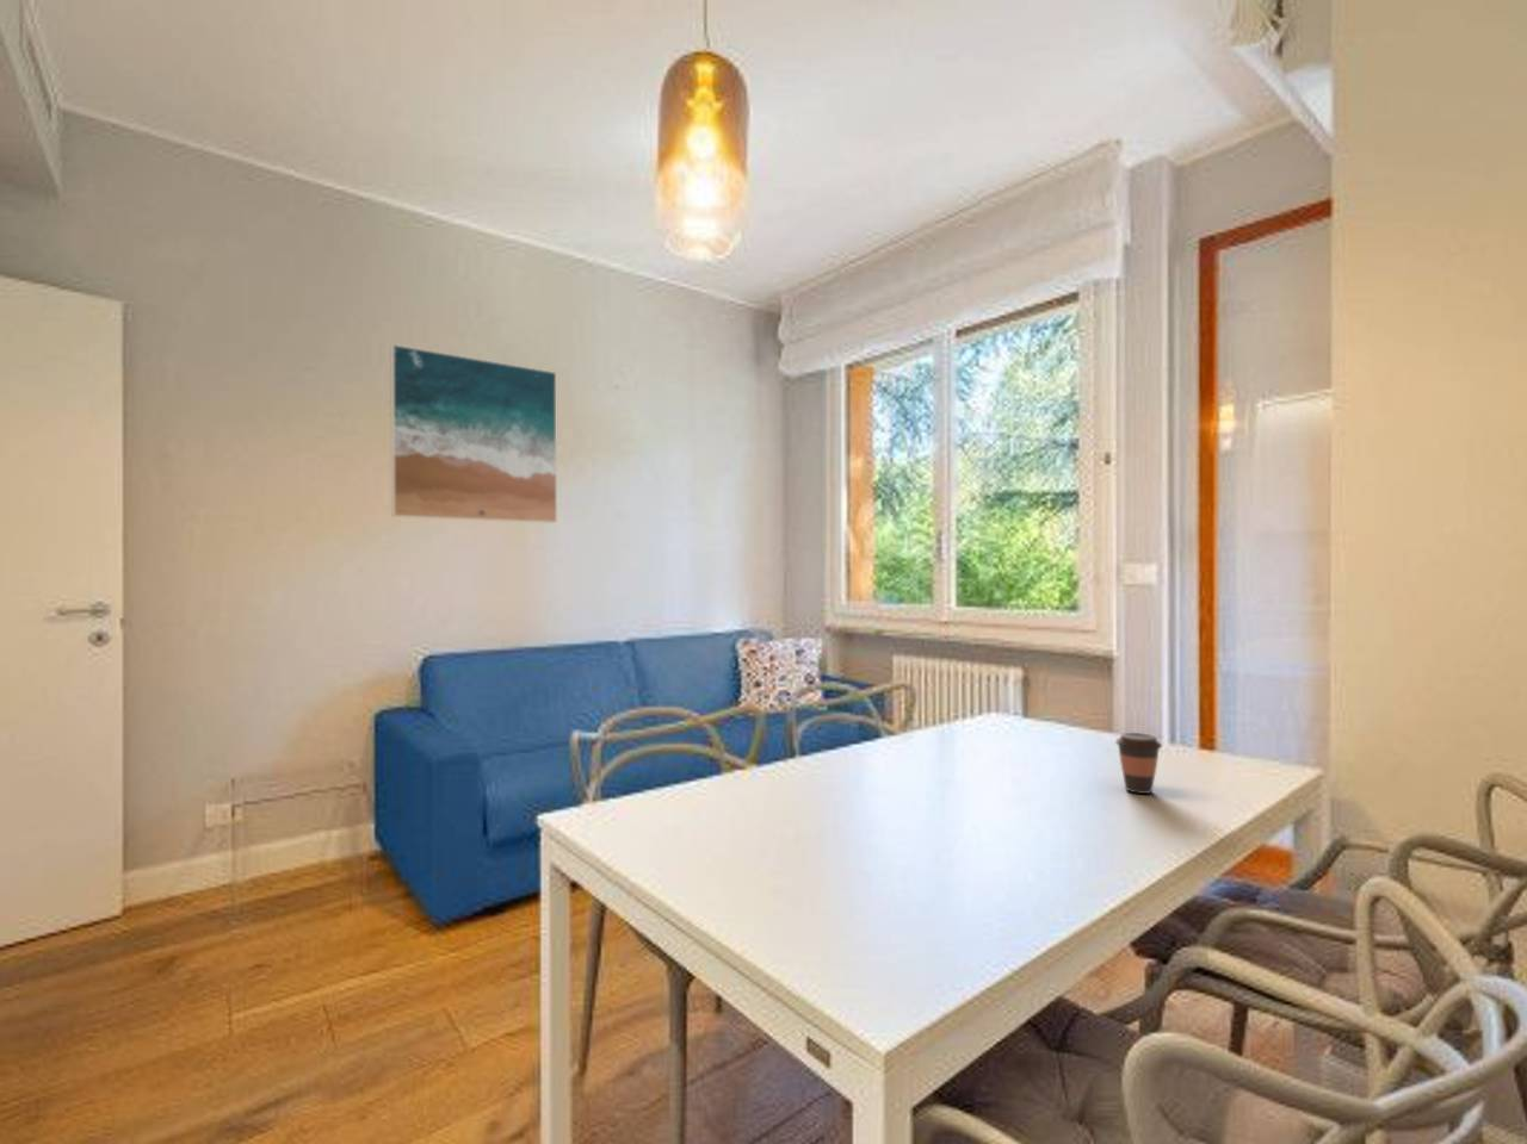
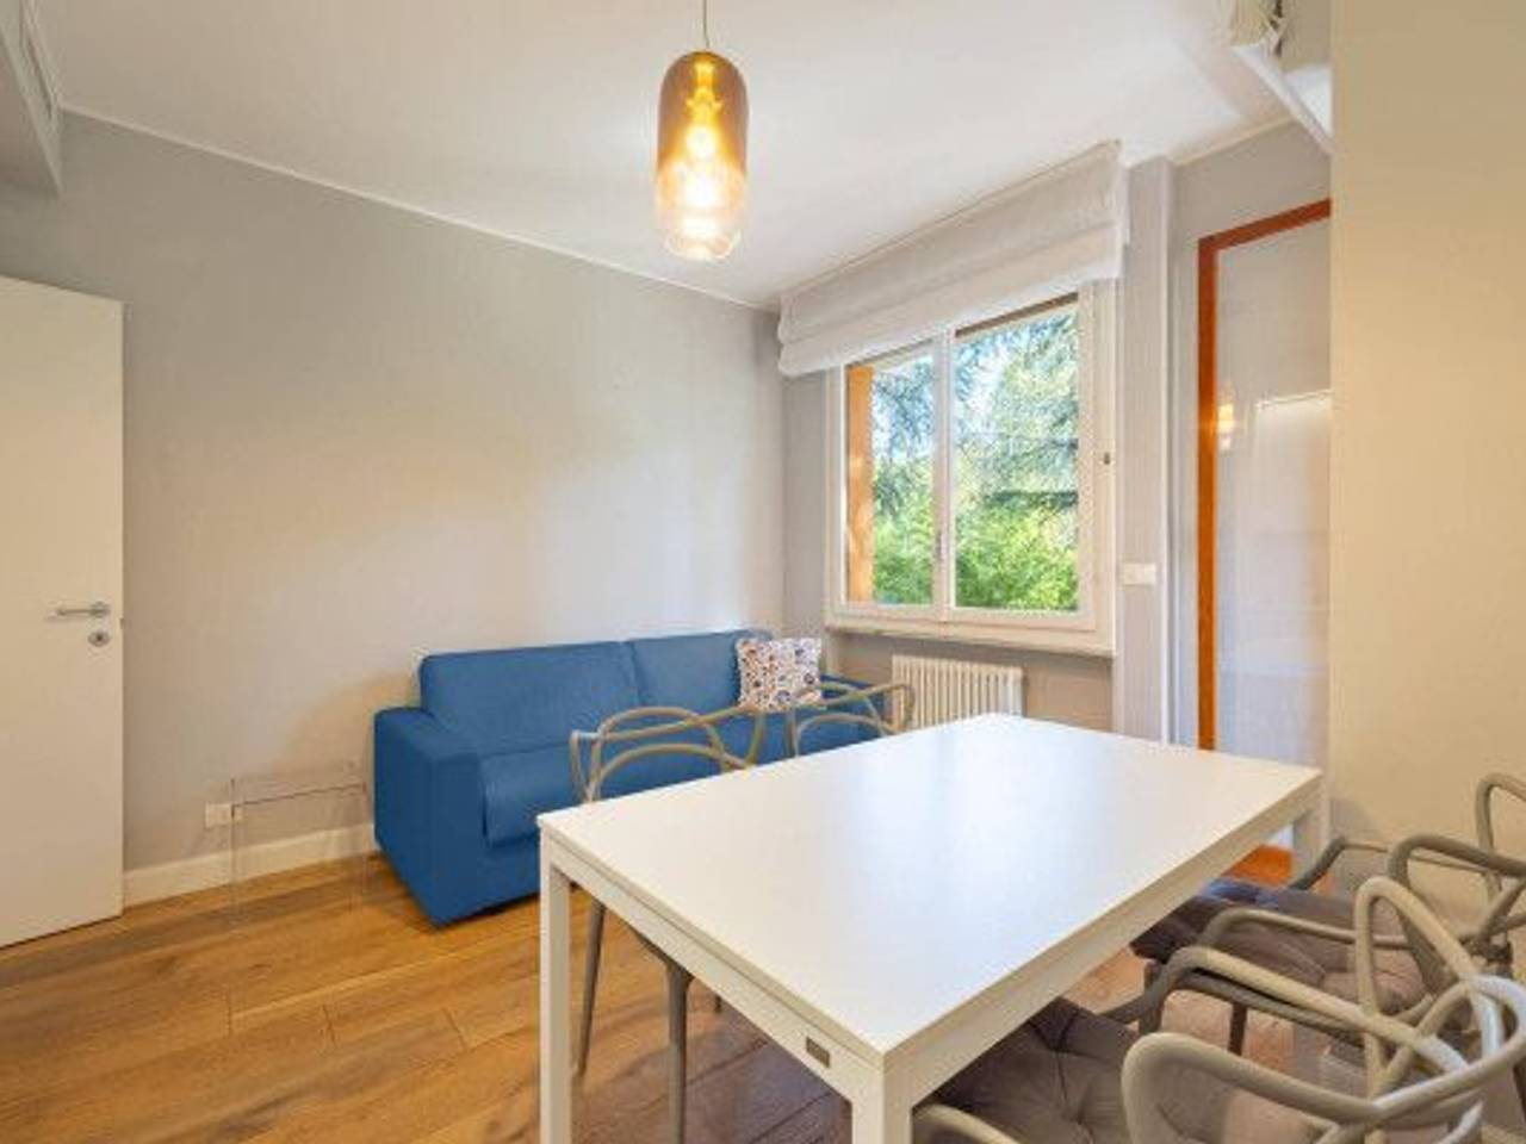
- coffee cup [1115,732,1163,794]
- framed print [390,344,558,524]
